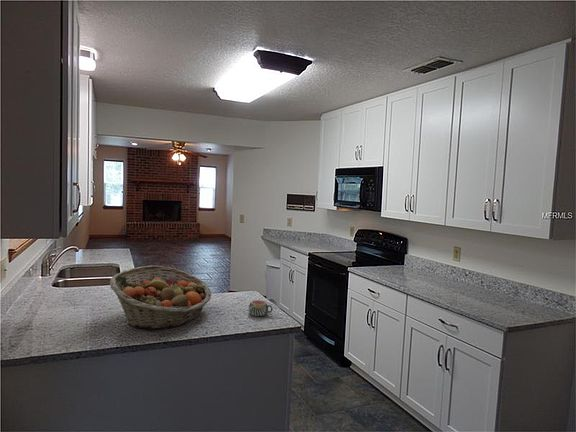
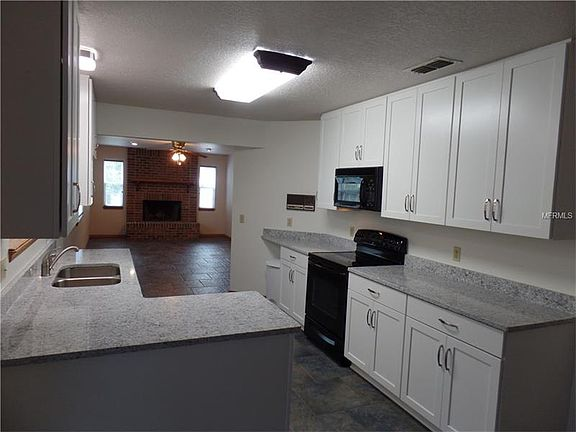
- fruit basket [109,265,212,330]
- mug [248,299,274,317]
